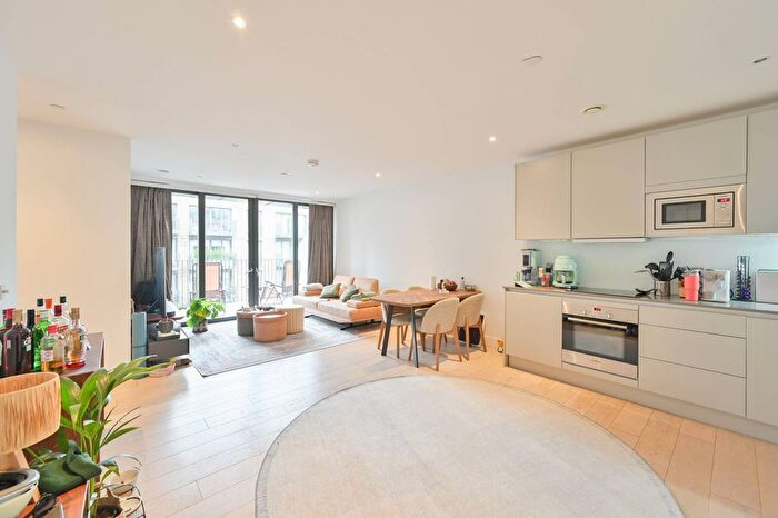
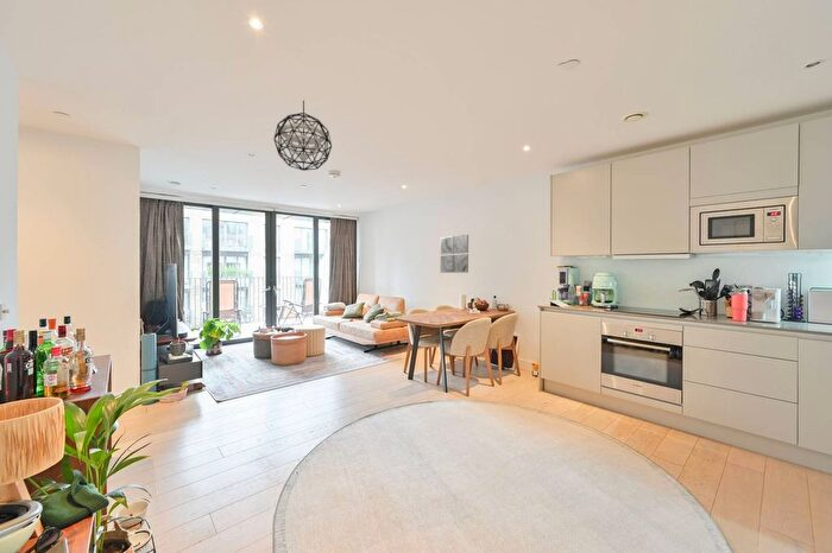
+ pendant light [272,100,333,172]
+ wall art [440,234,469,274]
